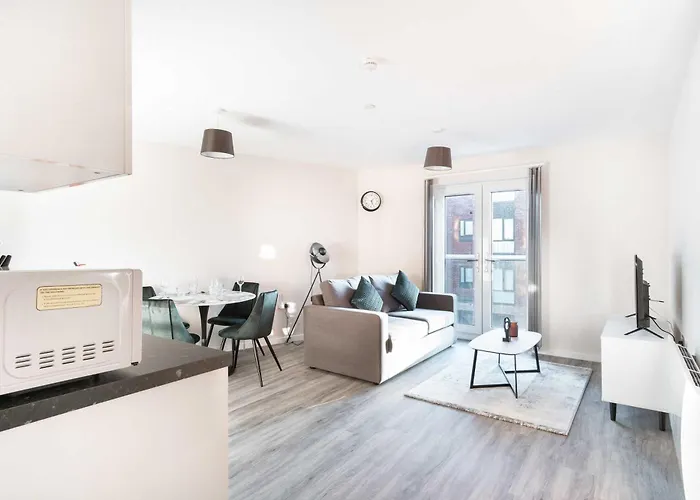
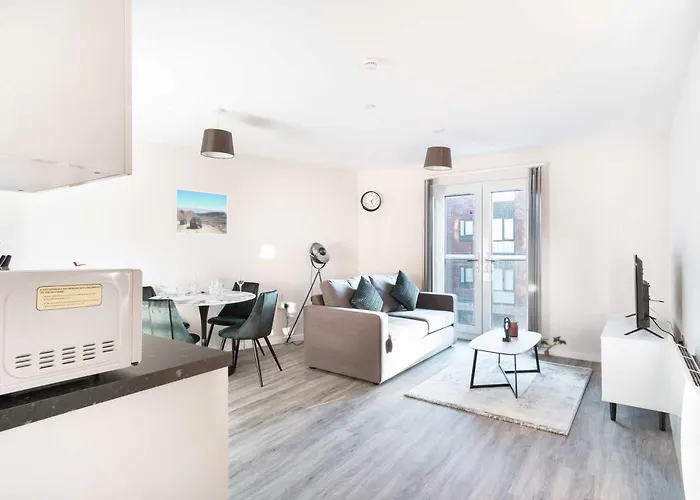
+ potted plant [538,335,567,357]
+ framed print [174,188,228,236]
